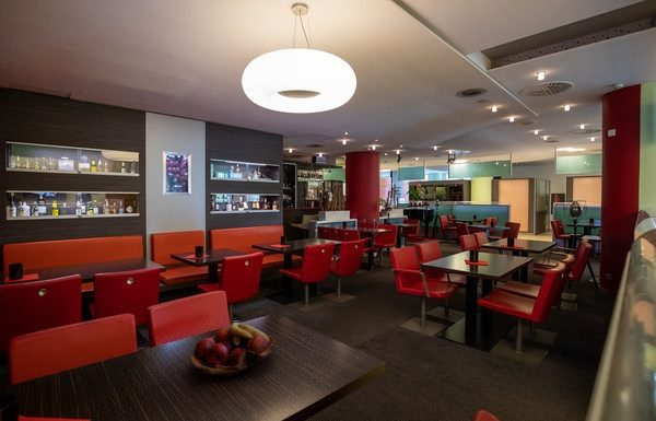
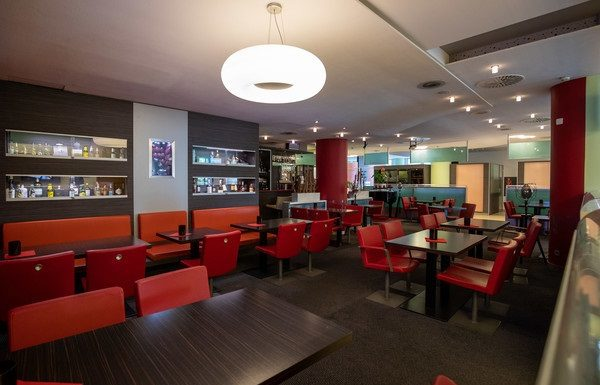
- fruit basket [190,321,277,377]
